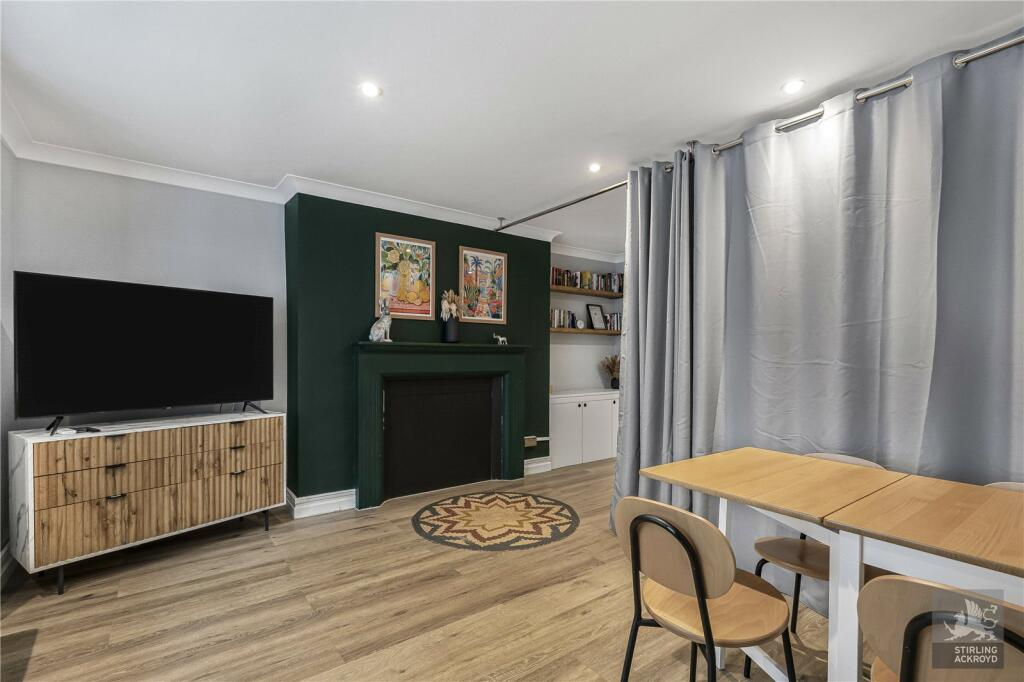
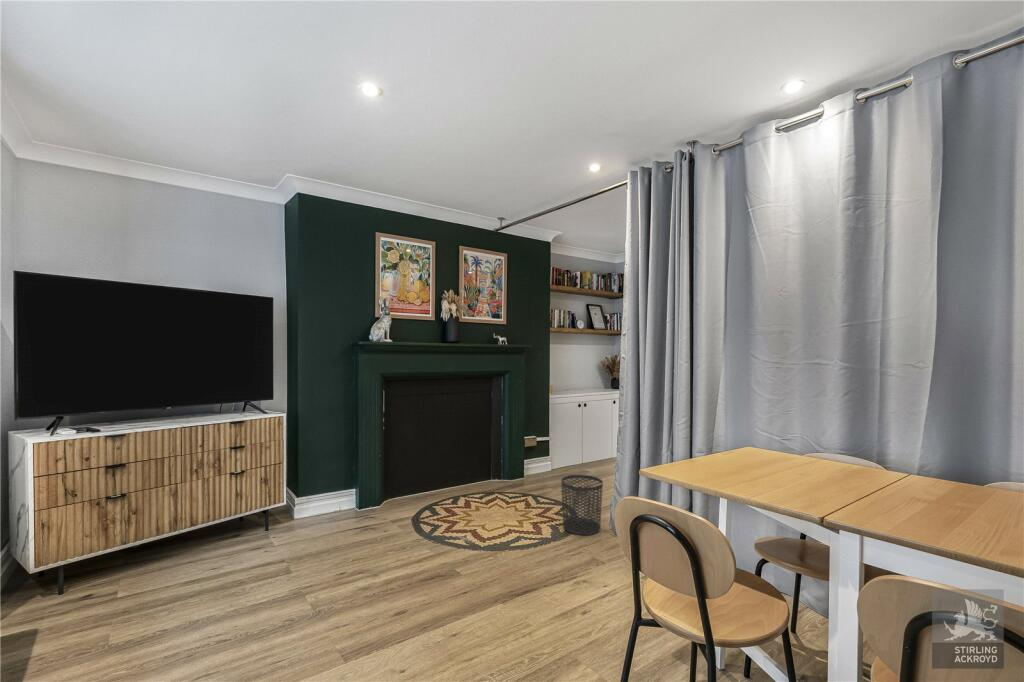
+ waste bin [560,474,604,536]
